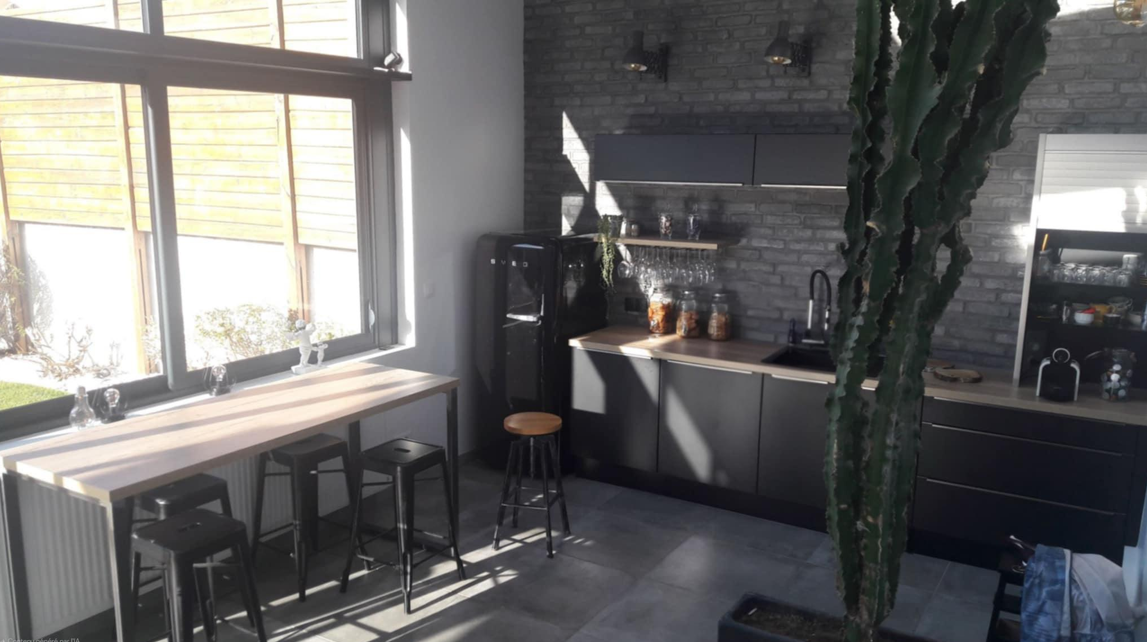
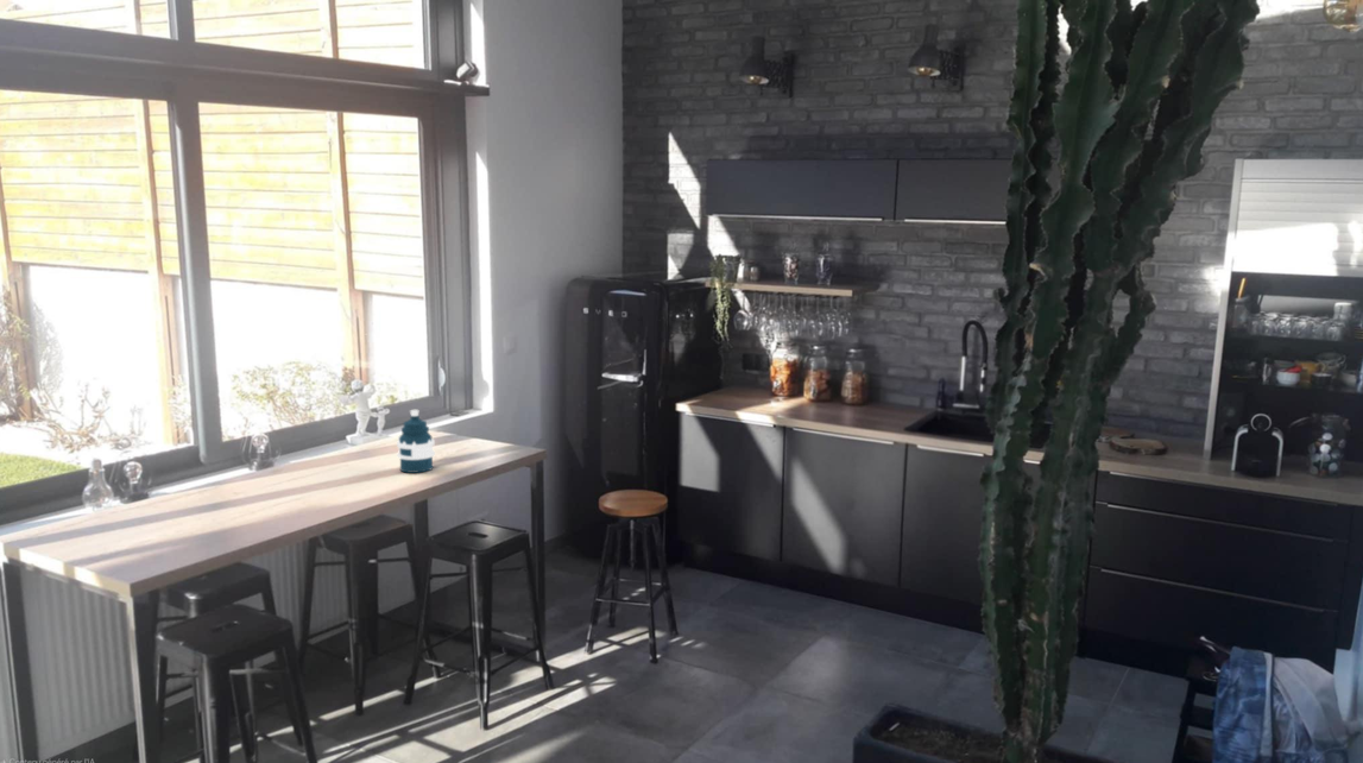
+ water bottle [396,409,436,474]
